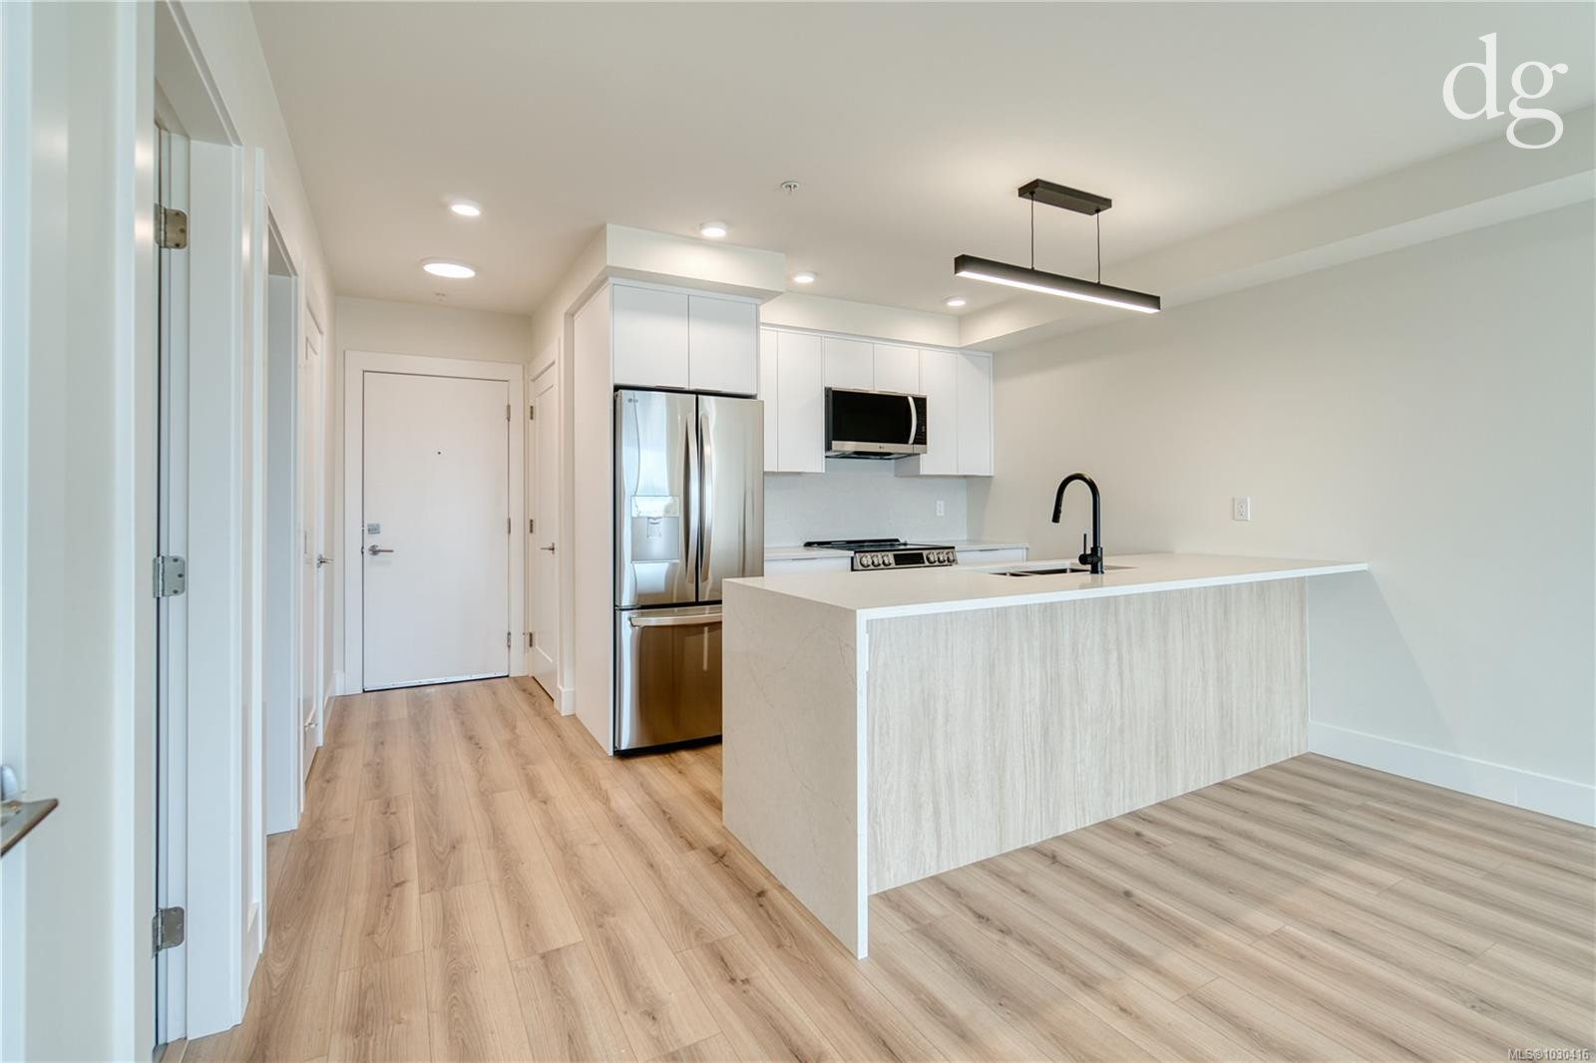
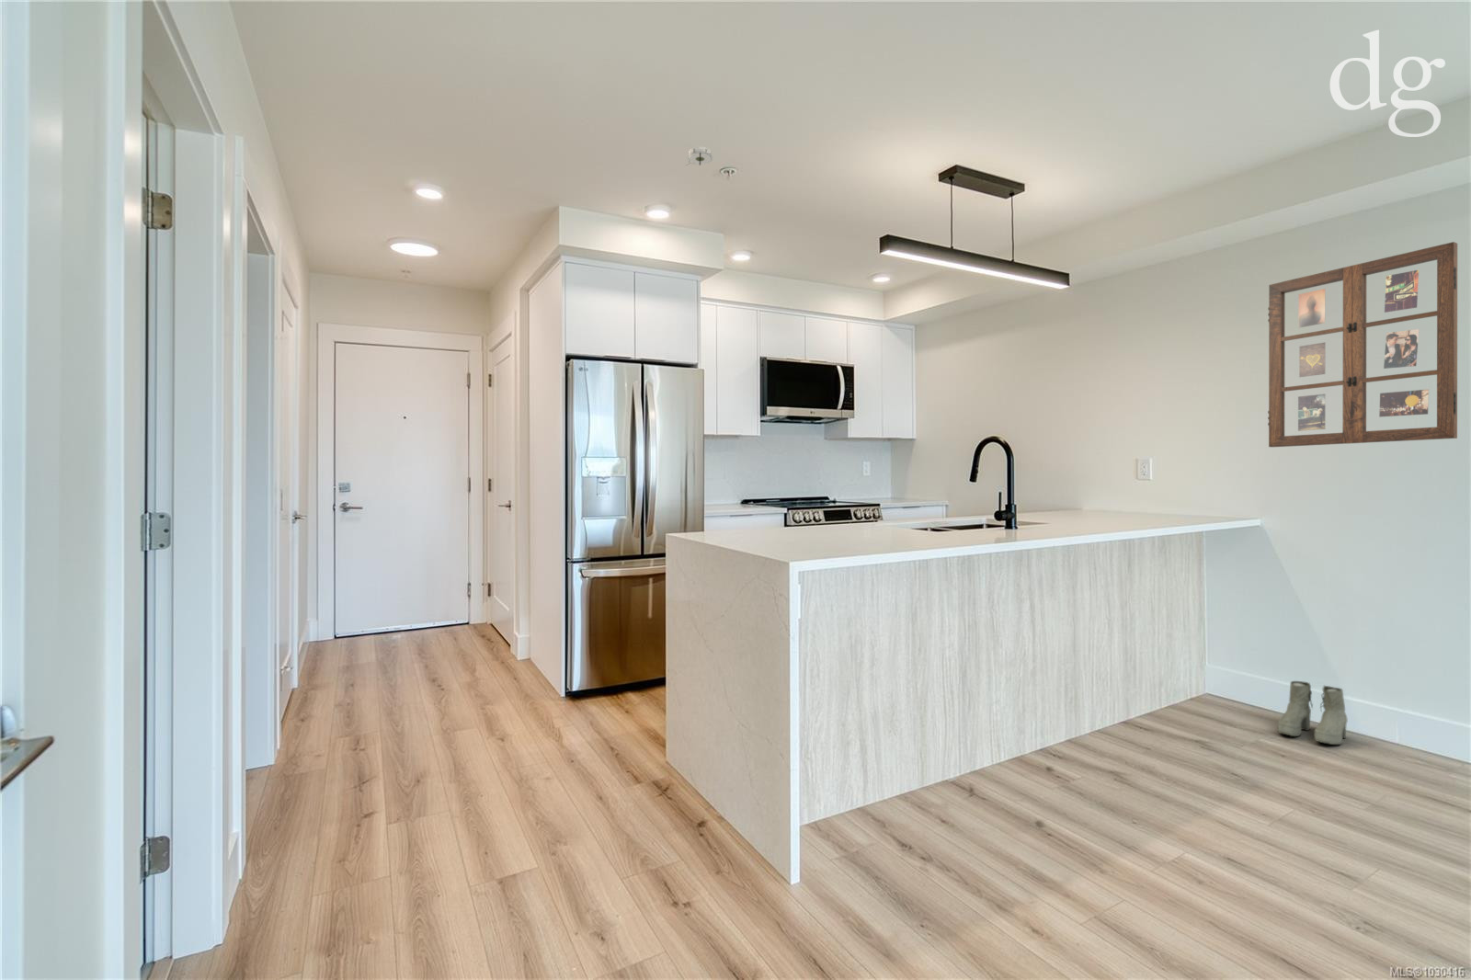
+ picture frame [1266,241,1458,447]
+ smoke detector [685,147,714,166]
+ boots [1277,680,1349,746]
